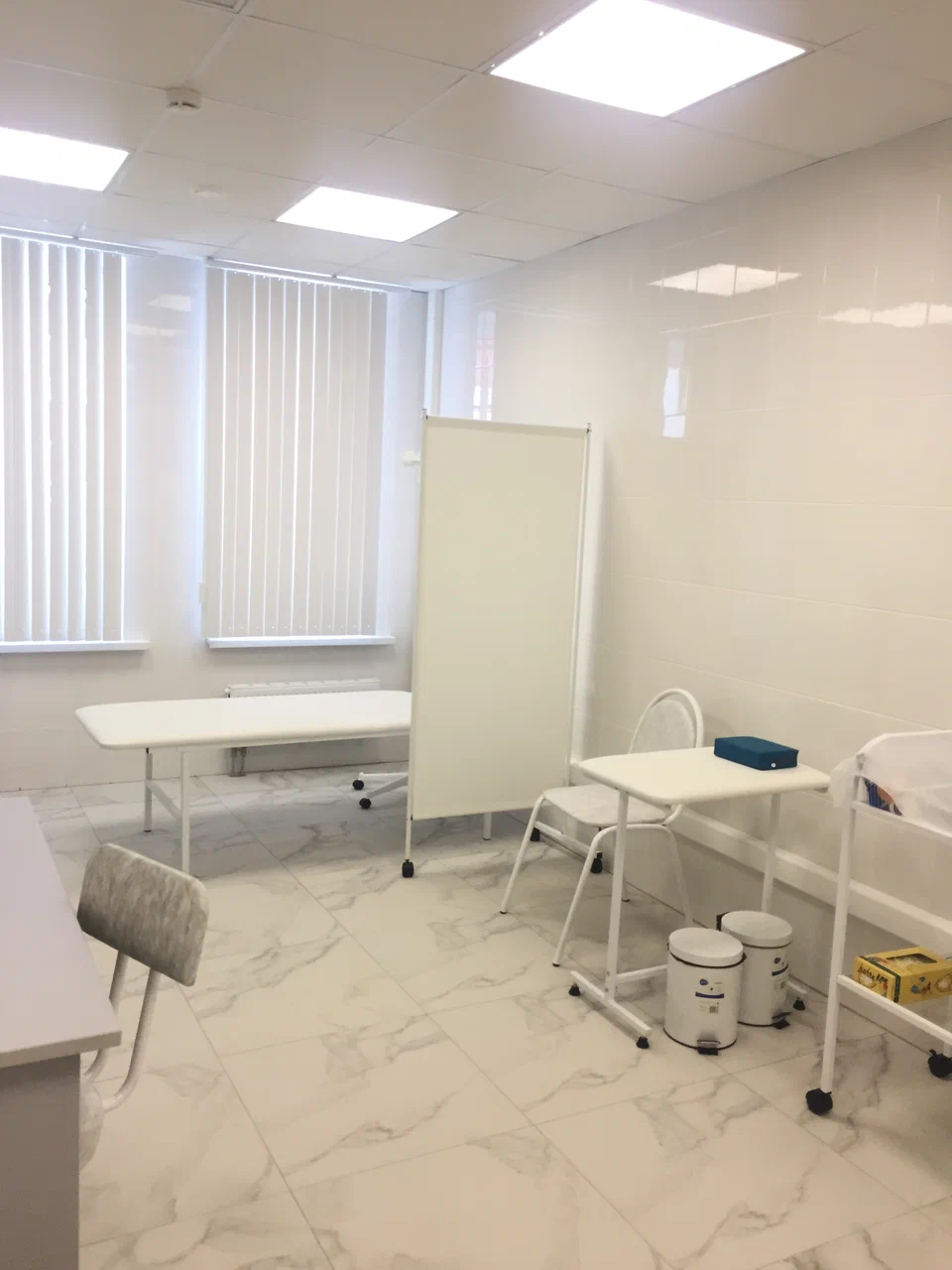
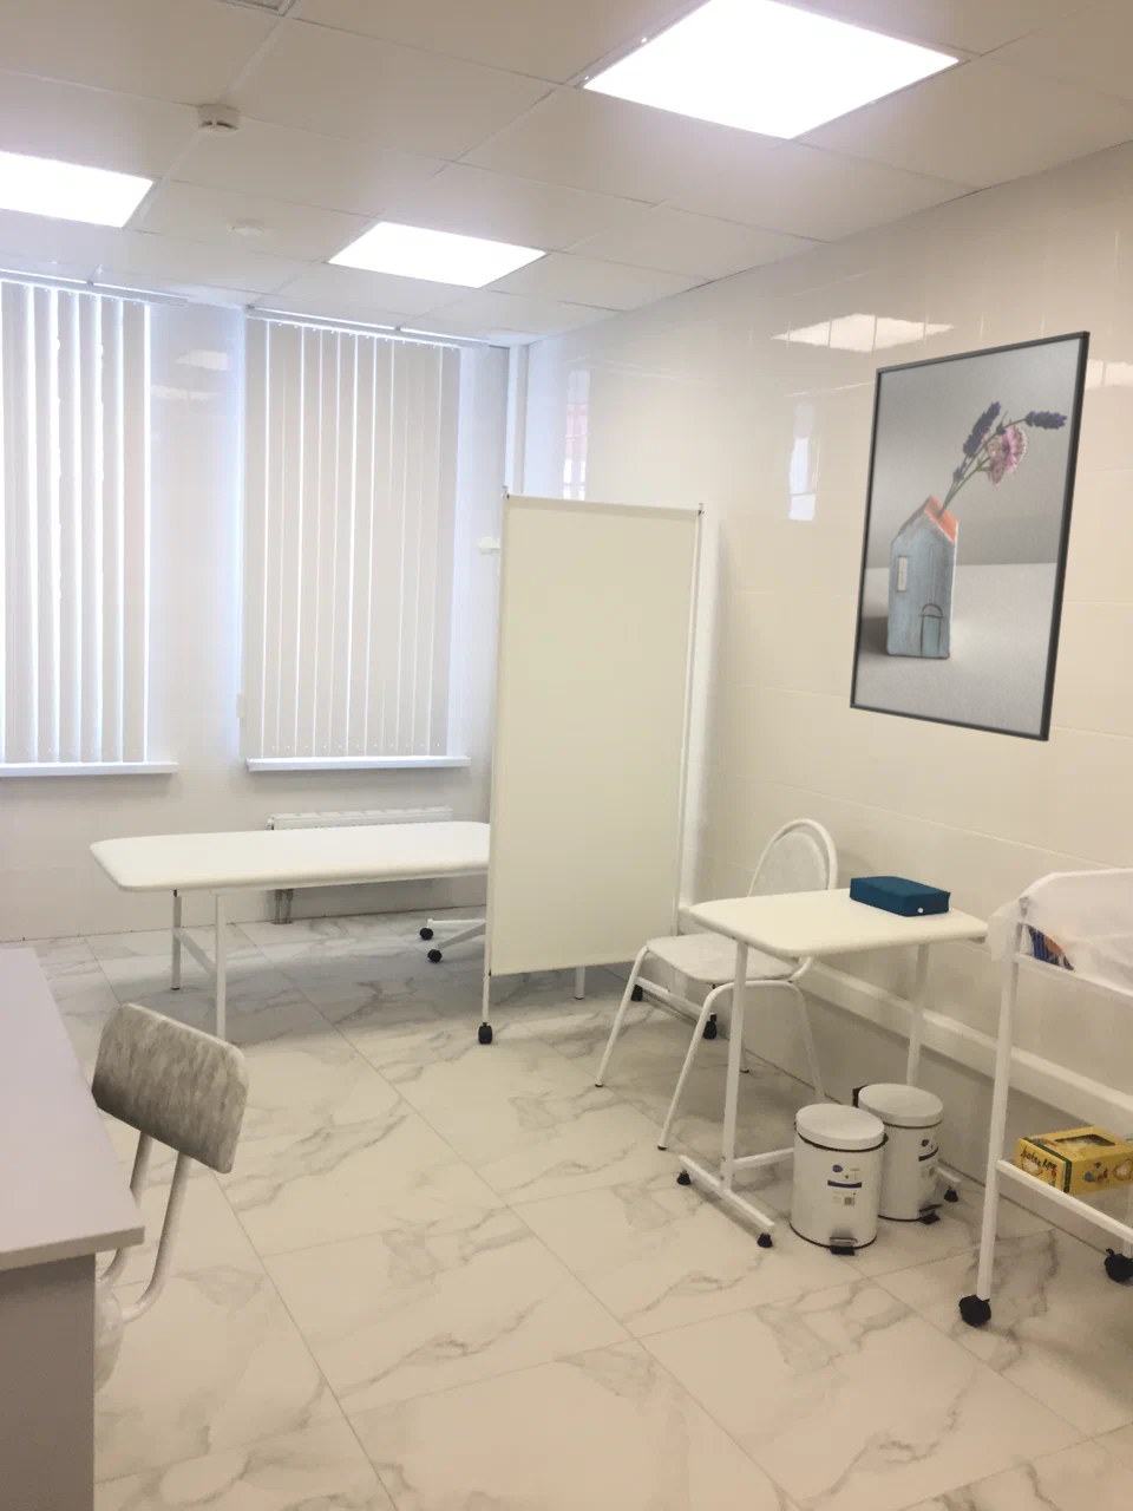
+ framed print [849,330,1091,742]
